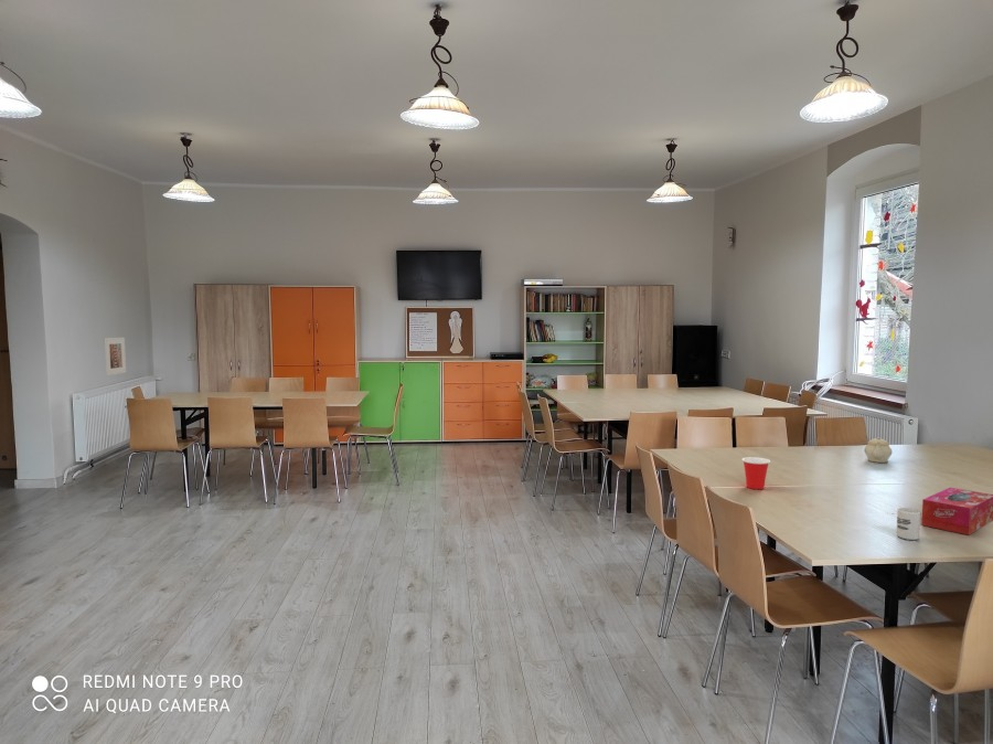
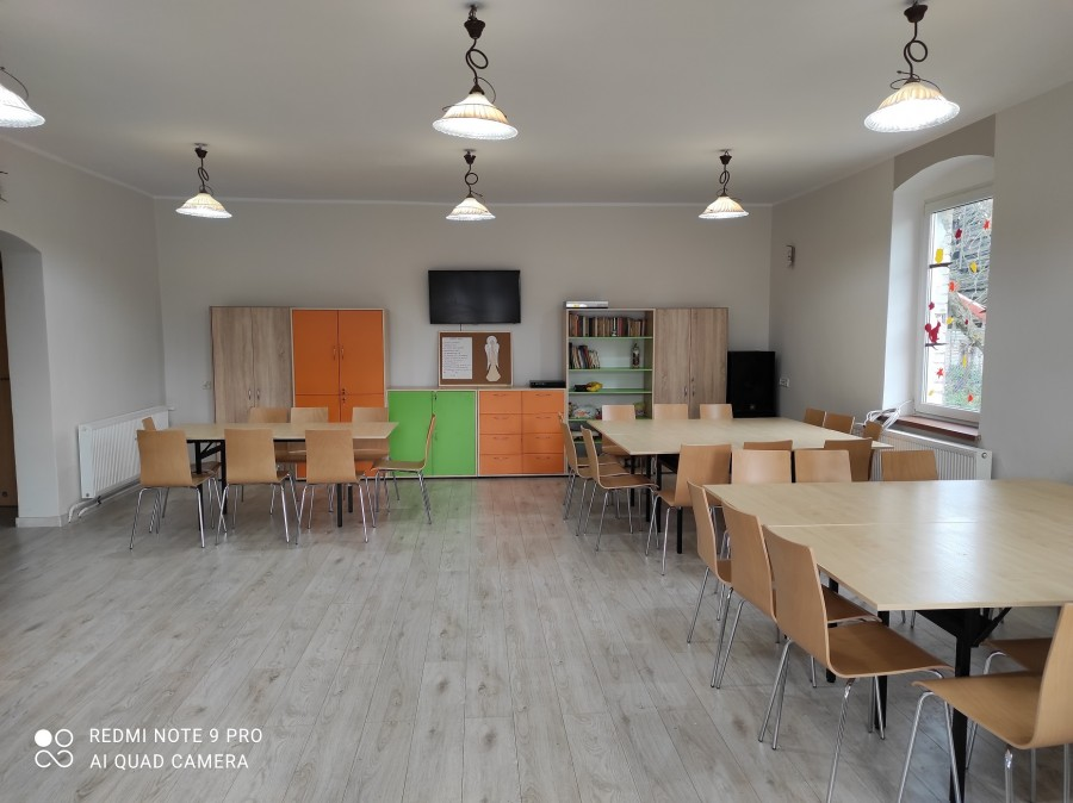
- tissue box [920,487,993,536]
- teapot [863,436,893,464]
- cup [896,507,921,541]
- cup [740,456,771,490]
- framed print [104,337,127,376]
